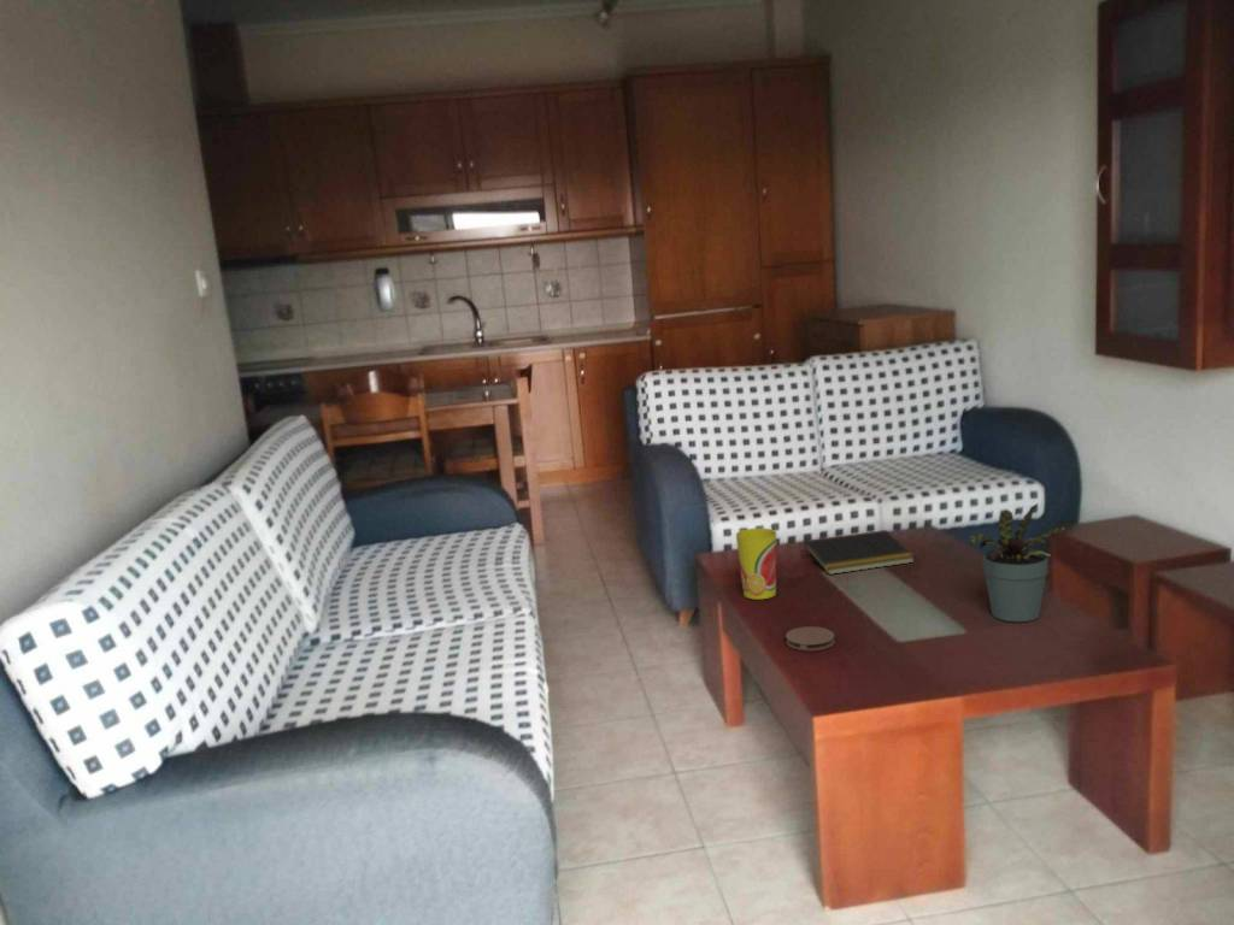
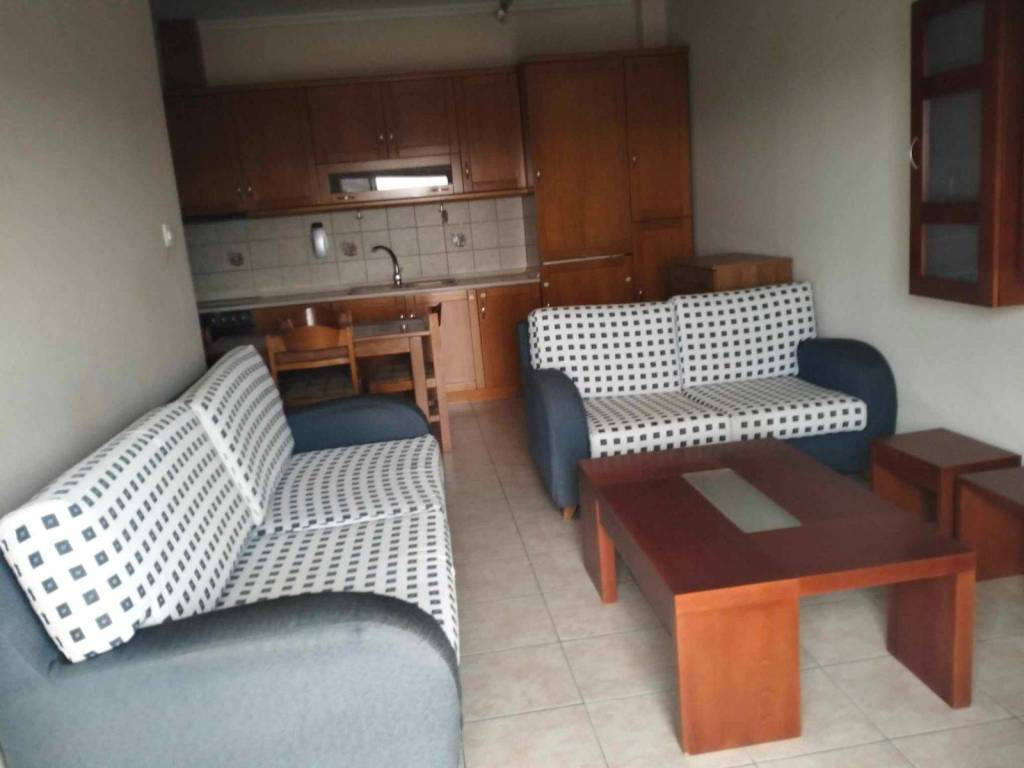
- coaster [785,625,836,652]
- cup [735,528,778,601]
- potted plant [968,502,1066,623]
- notepad [801,529,916,576]
